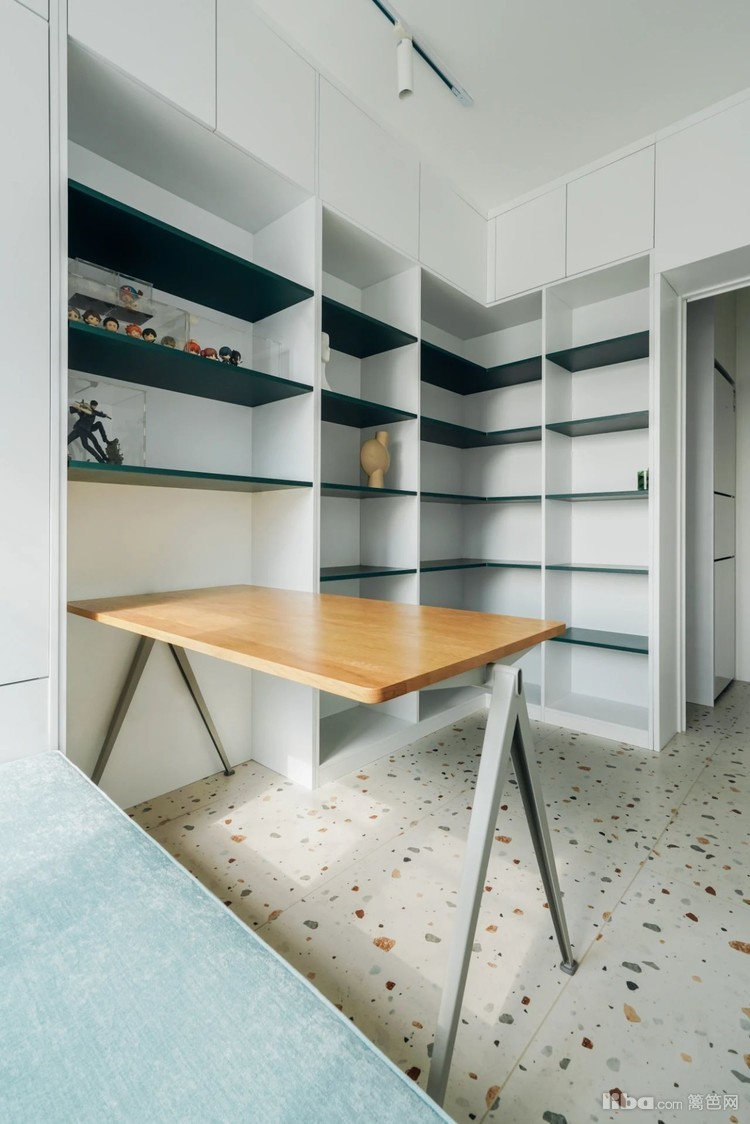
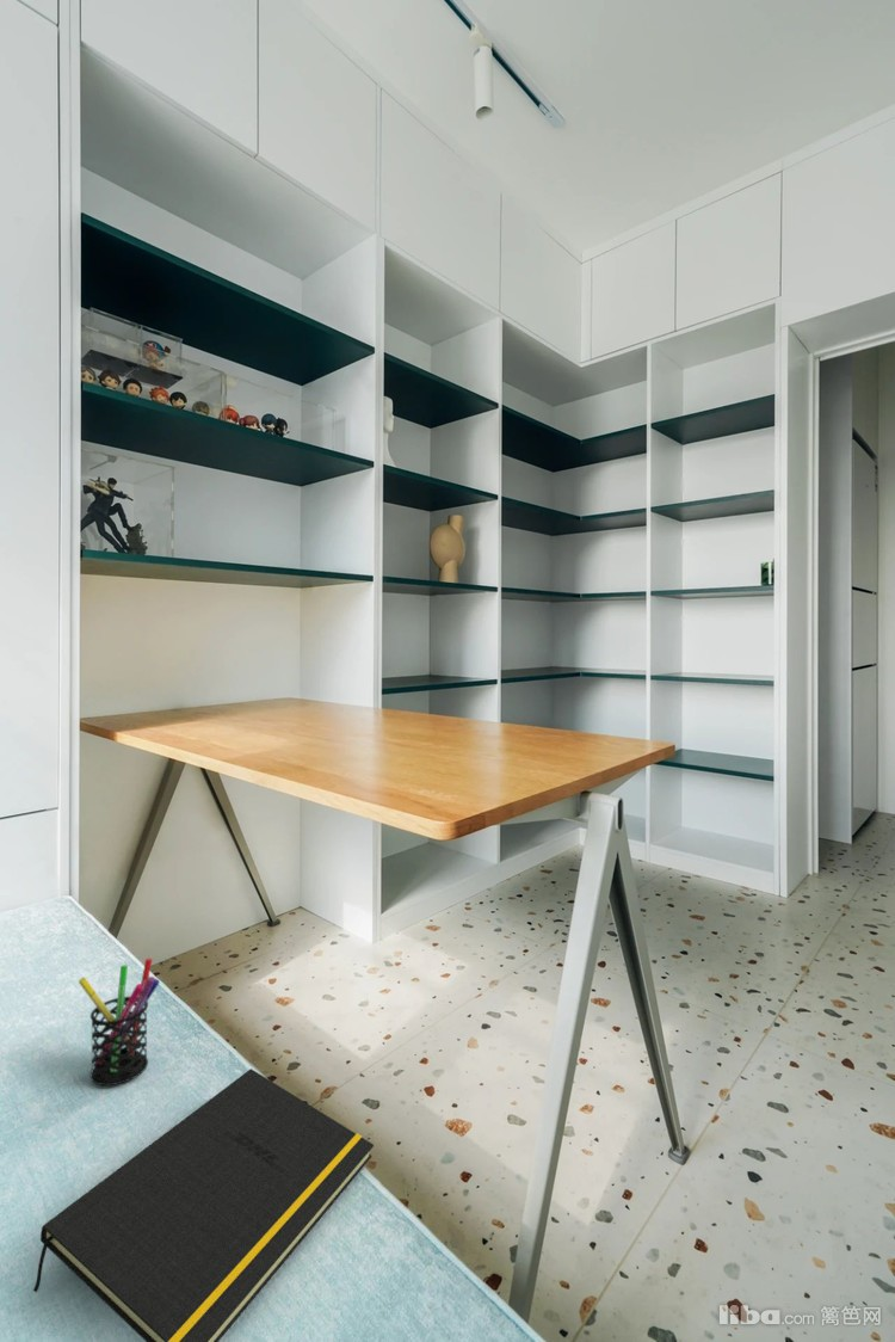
+ pen holder [78,958,161,1086]
+ notepad [32,1067,375,1342]
